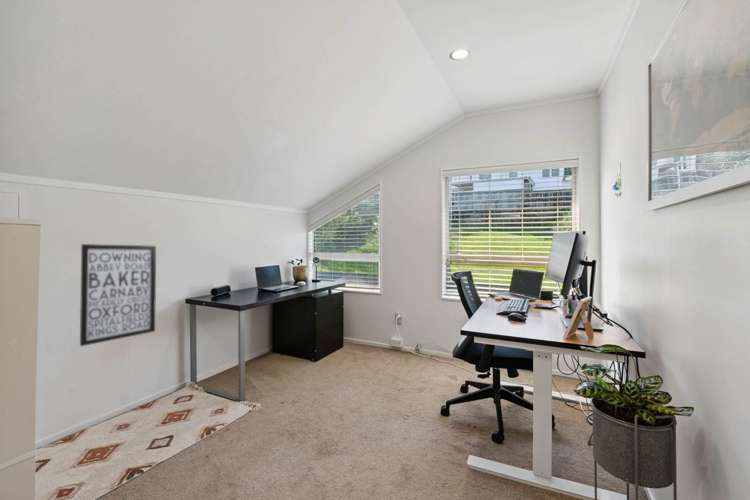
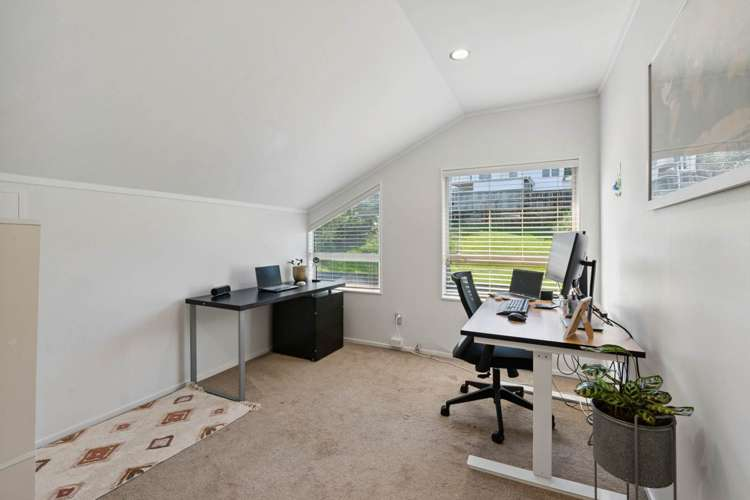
- wall art [79,243,157,347]
